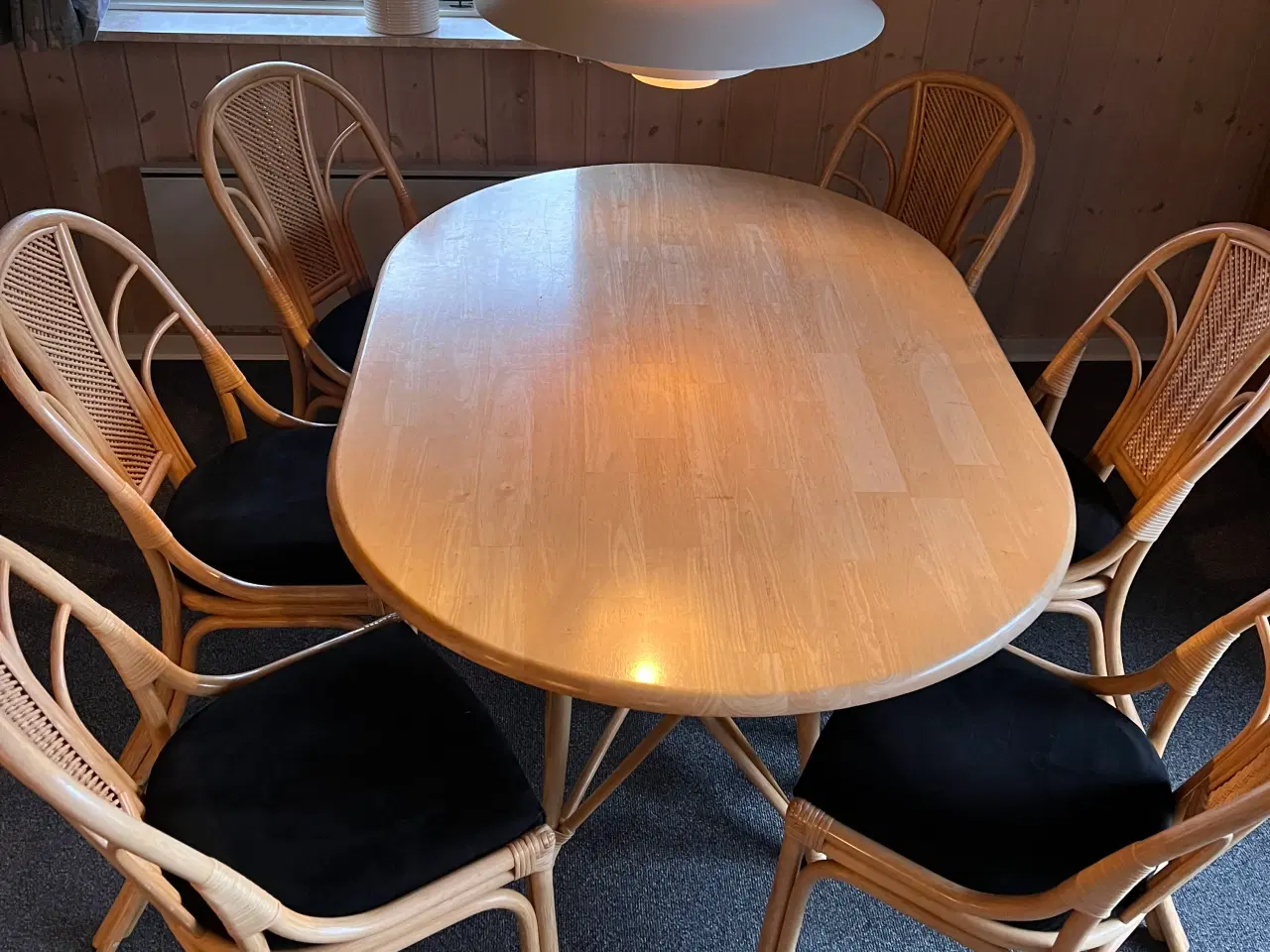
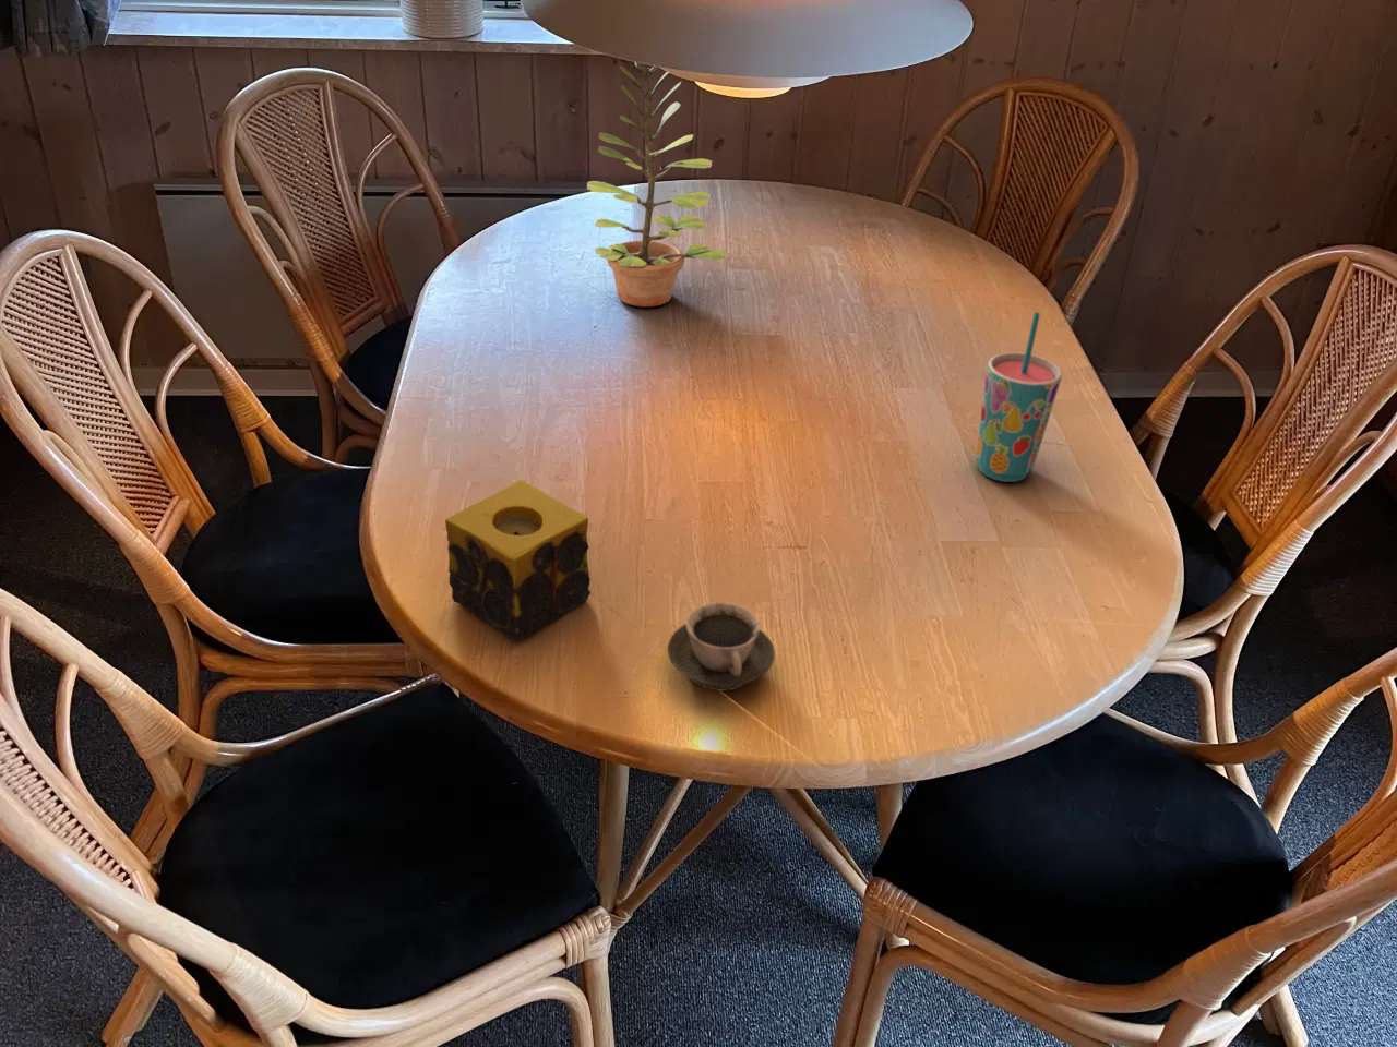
+ candle [444,478,592,642]
+ plant [586,62,728,308]
+ cup [667,602,776,693]
+ cup [975,311,1063,483]
